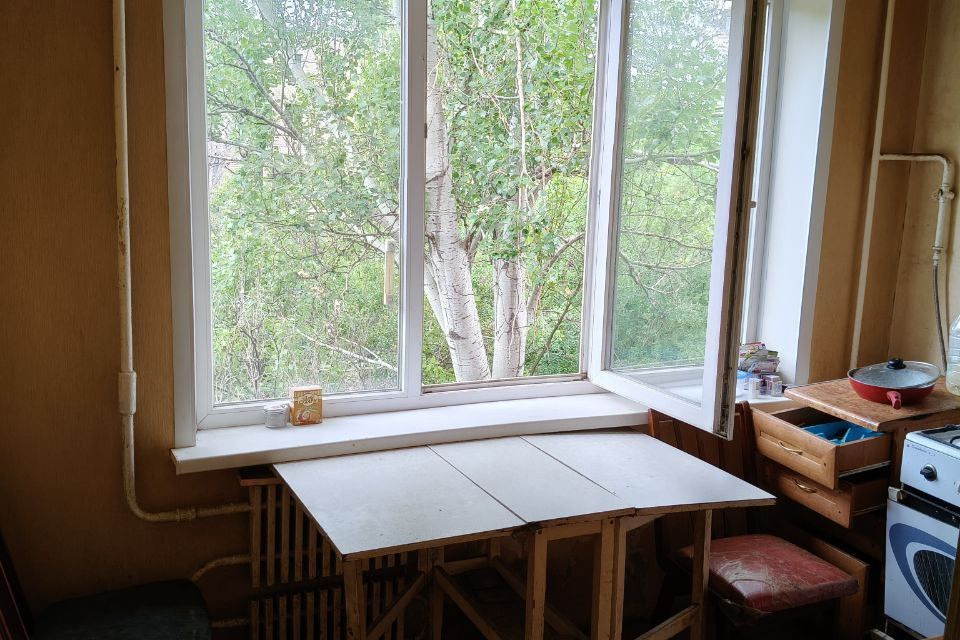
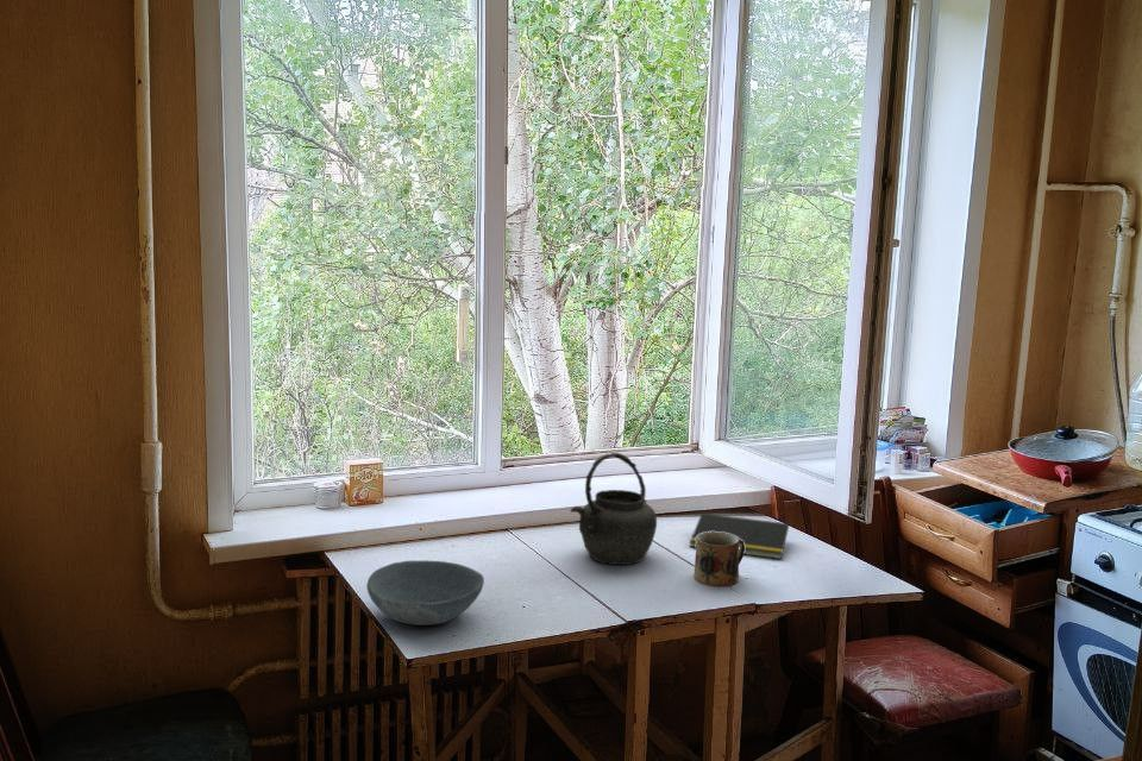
+ bowl [365,559,485,627]
+ kettle [570,452,658,566]
+ mug [692,532,745,587]
+ notepad [689,512,790,560]
